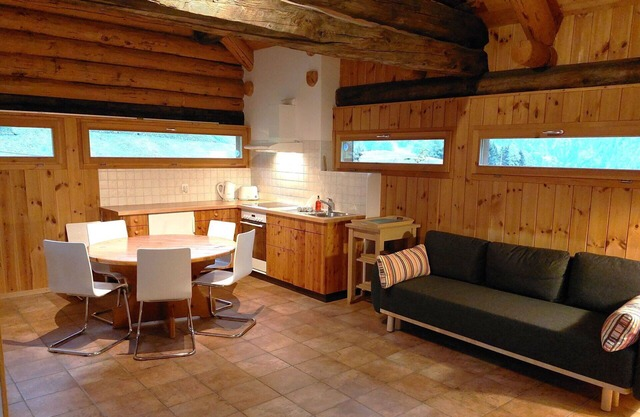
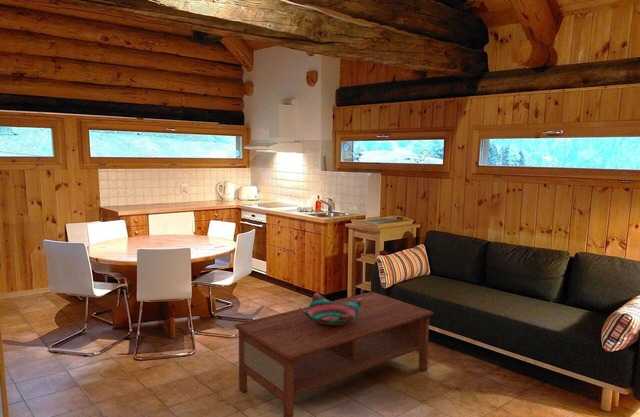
+ coffee table [233,291,435,417]
+ decorative bowl [298,292,362,327]
